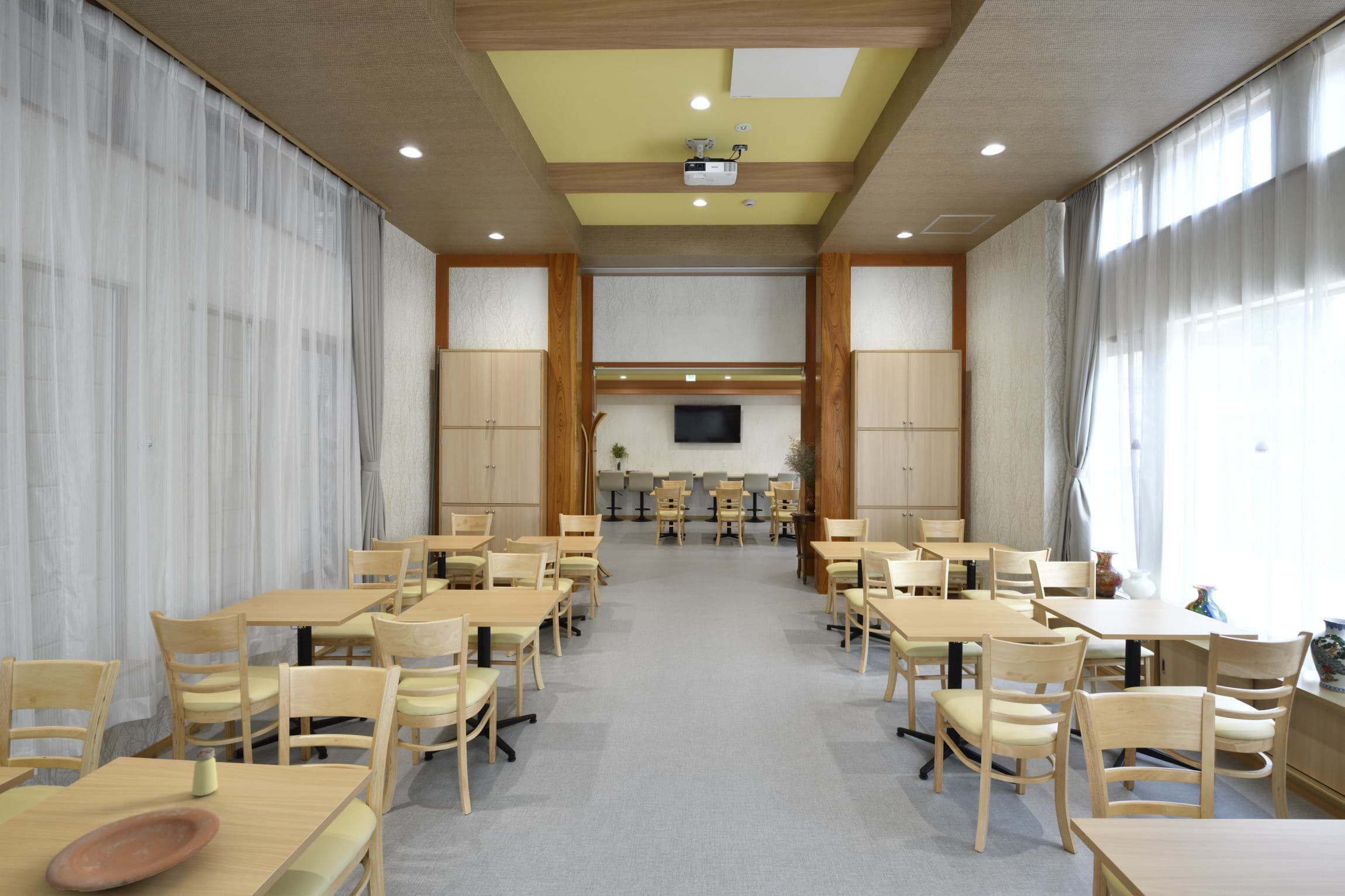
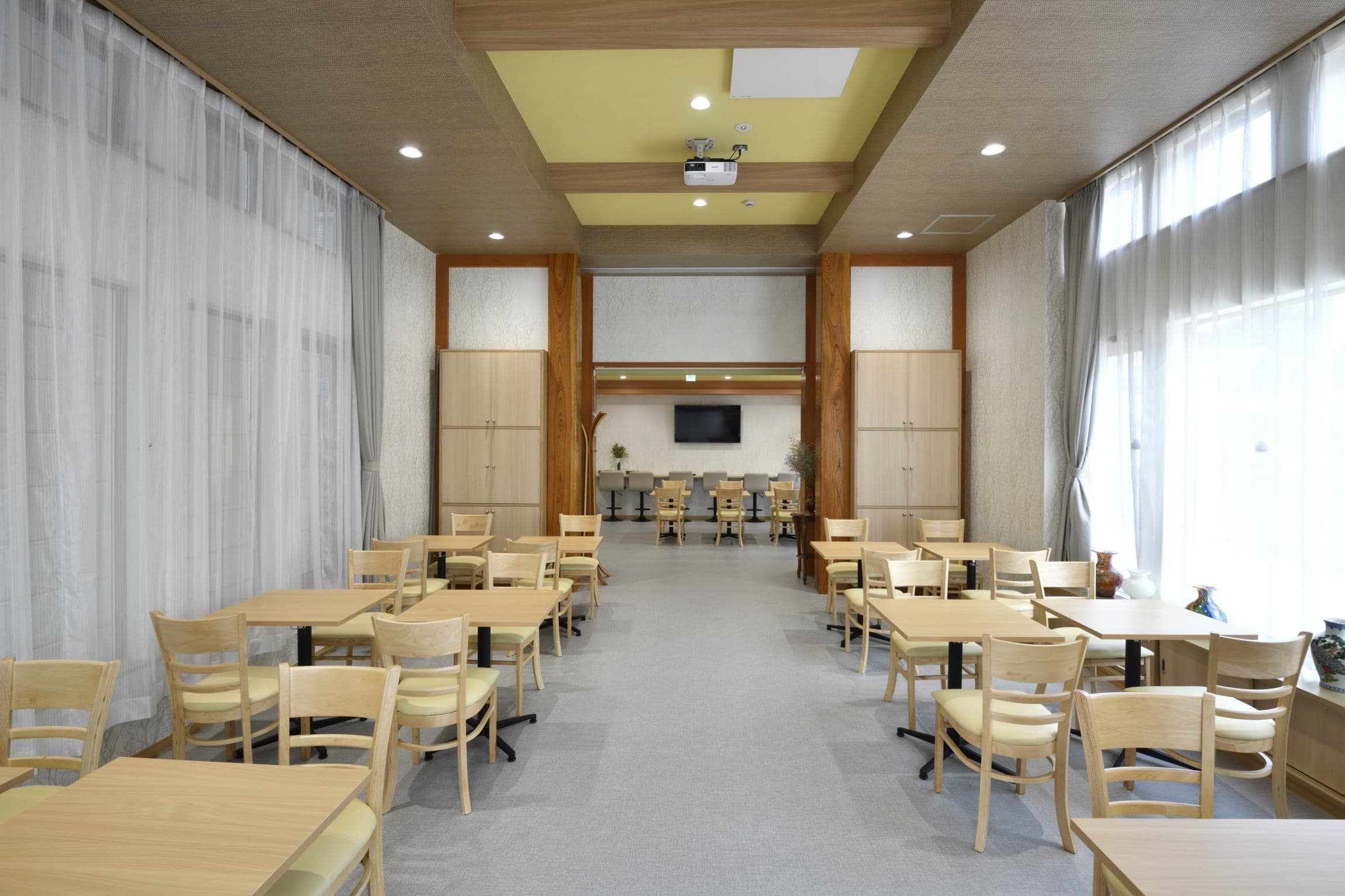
- plate [44,807,220,892]
- saltshaker [191,747,219,797]
